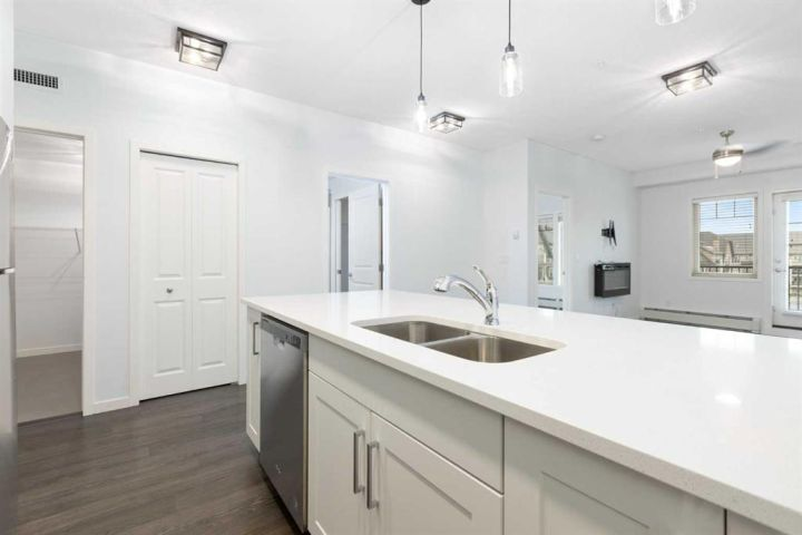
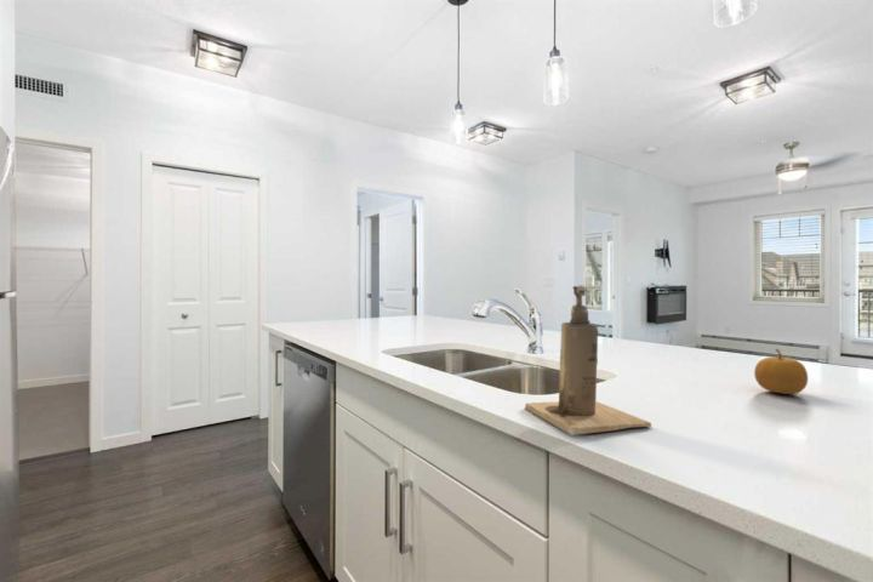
+ fruit [753,348,809,395]
+ soap dispenser [524,284,654,436]
